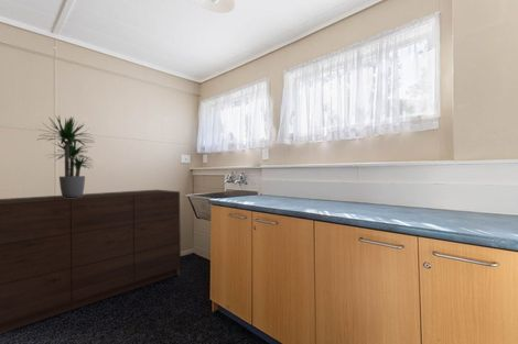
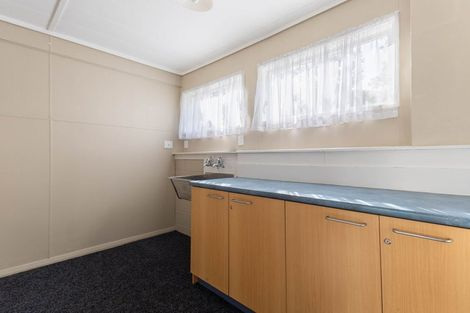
- potted plant [36,113,94,198]
- dresser [0,189,182,335]
